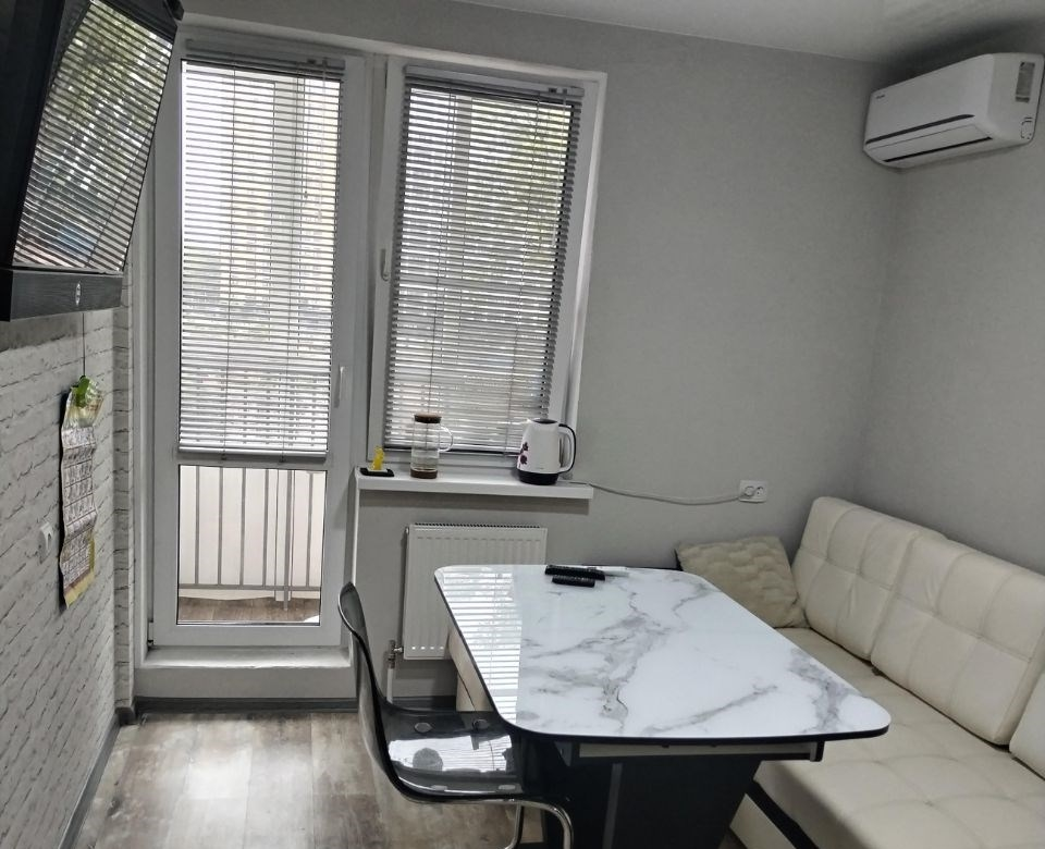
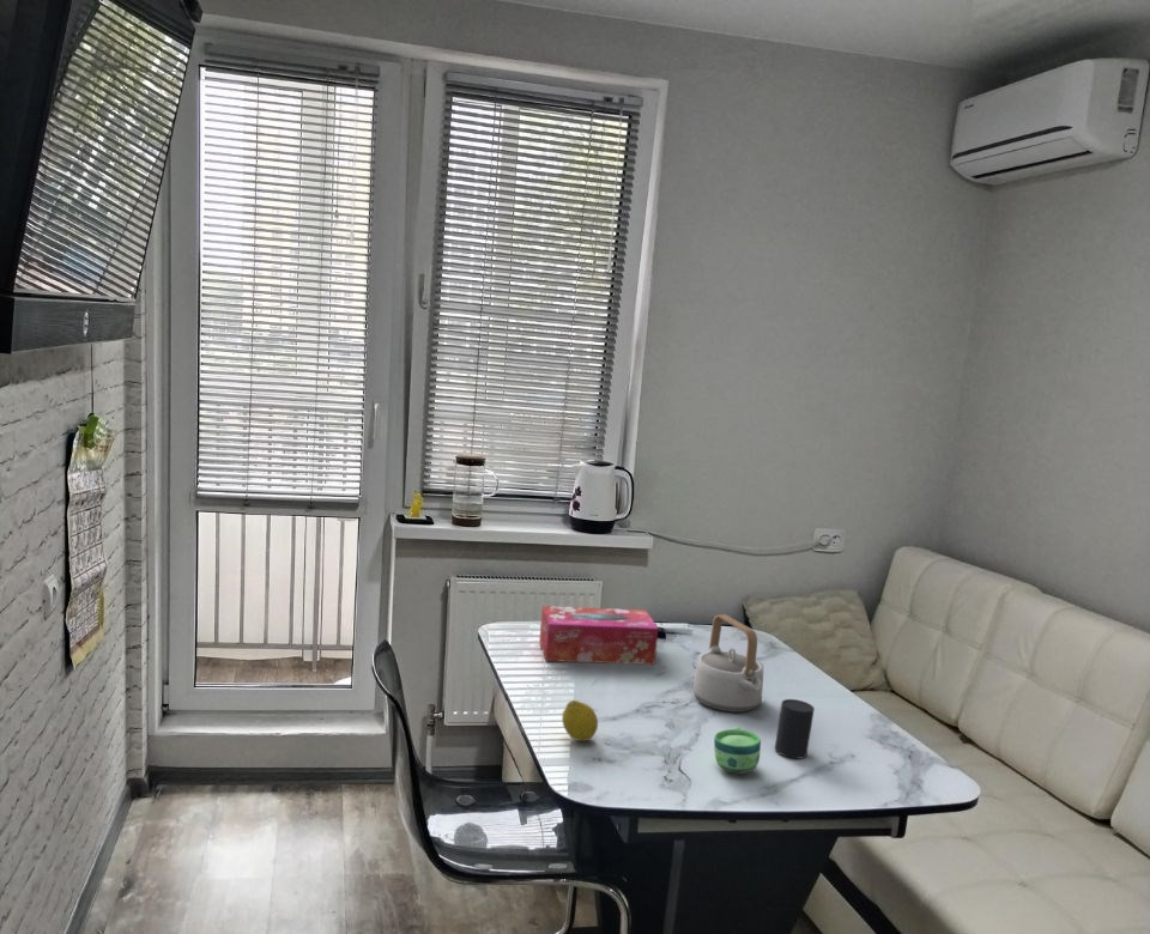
+ cup [713,726,762,775]
+ fruit [561,699,599,742]
+ teapot [692,613,764,714]
+ cup [774,698,816,759]
+ tissue box [538,605,660,666]
